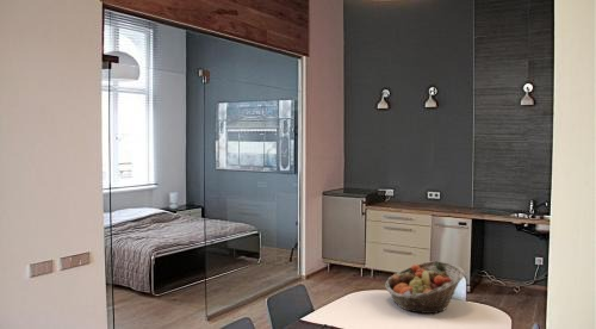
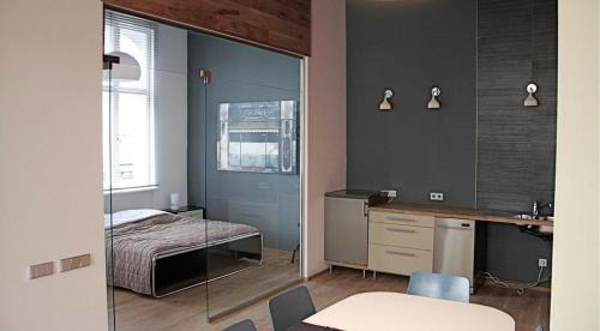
- fruit basket [384,260,466,315]
